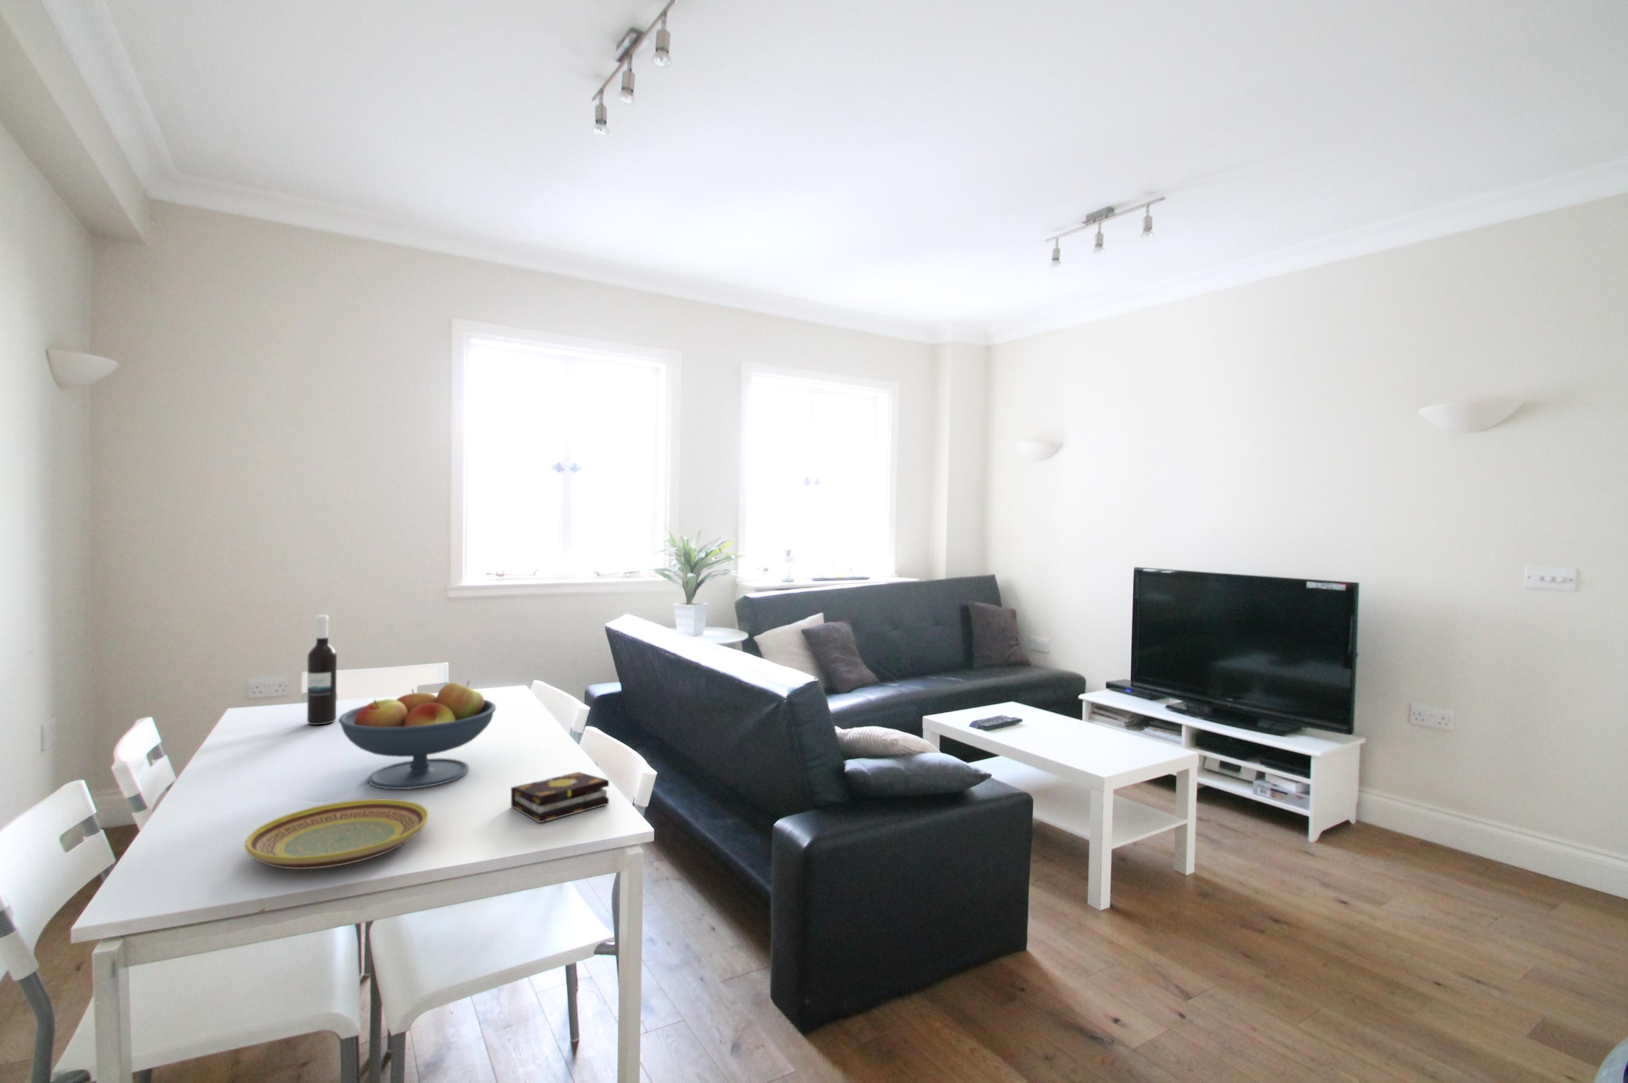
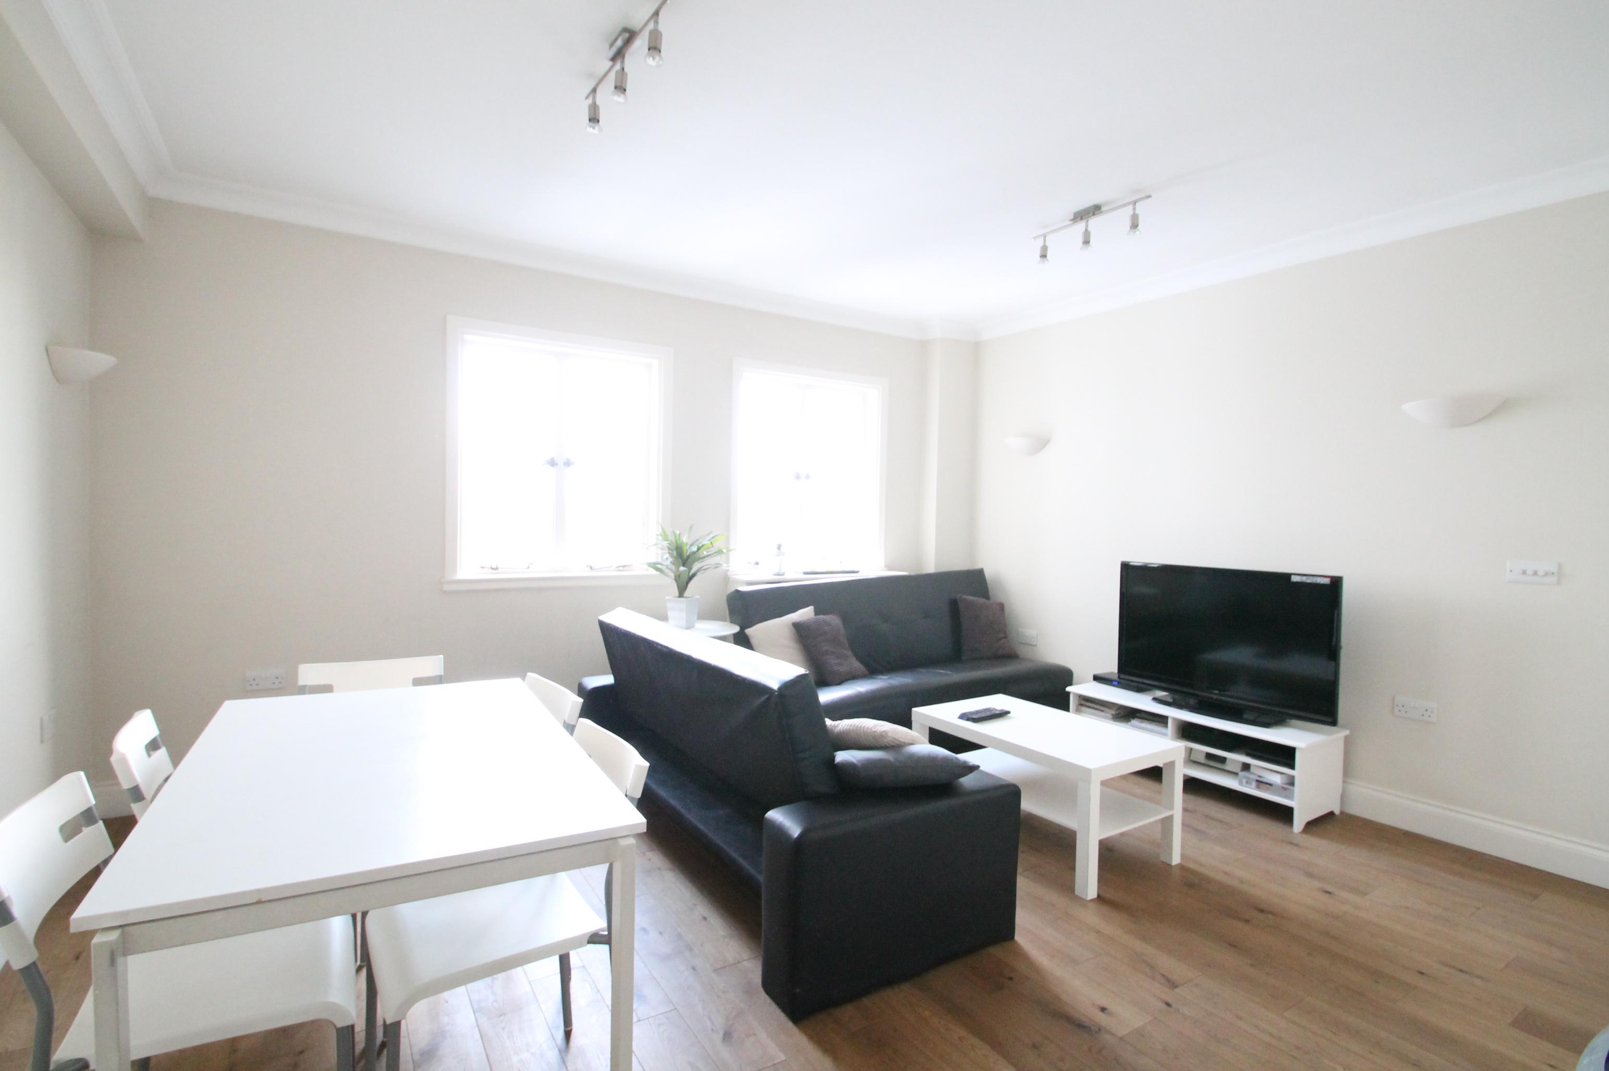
- fruit bowl [337,681,497,789]
- plate [244,799,429,870]
- book [510,771,610,823]
- wine bottle [307,615,337,725]
